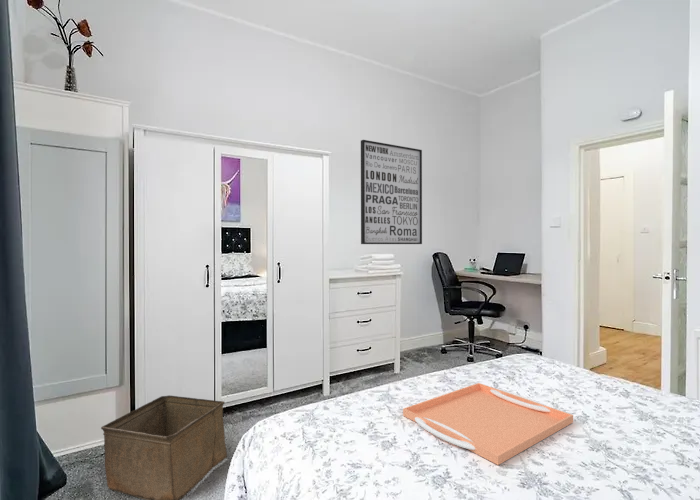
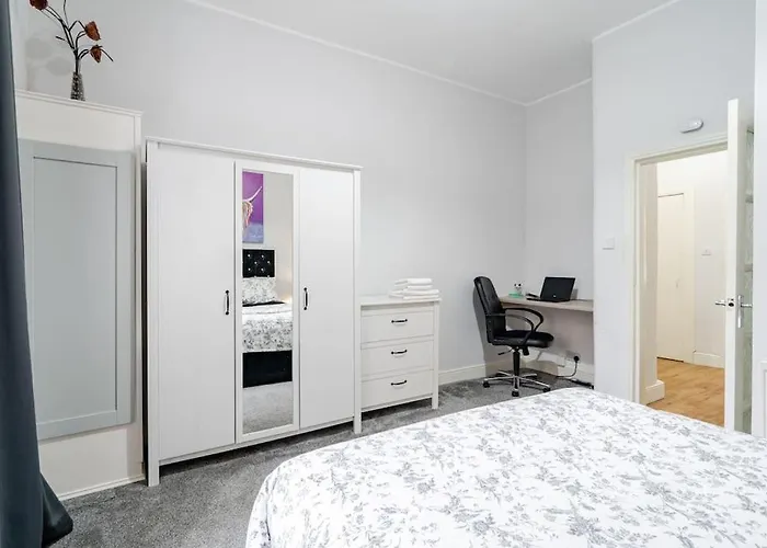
- storage bin [100,395,228,500]
- wall art [360,139,423,245]
- serving tray [402,382,574,466]
